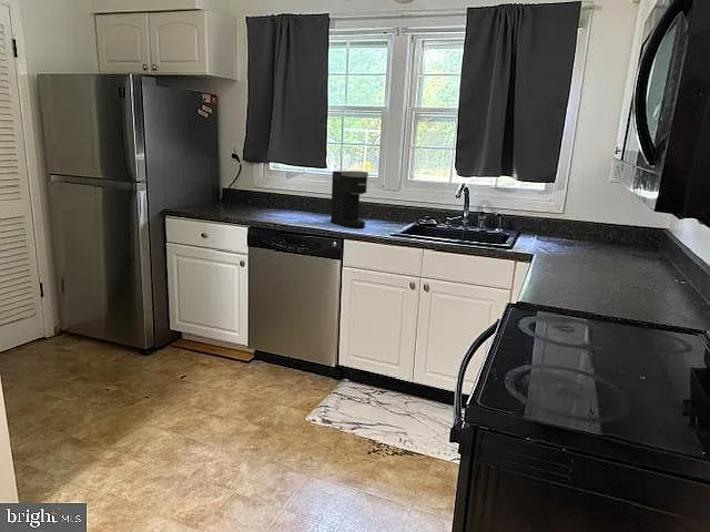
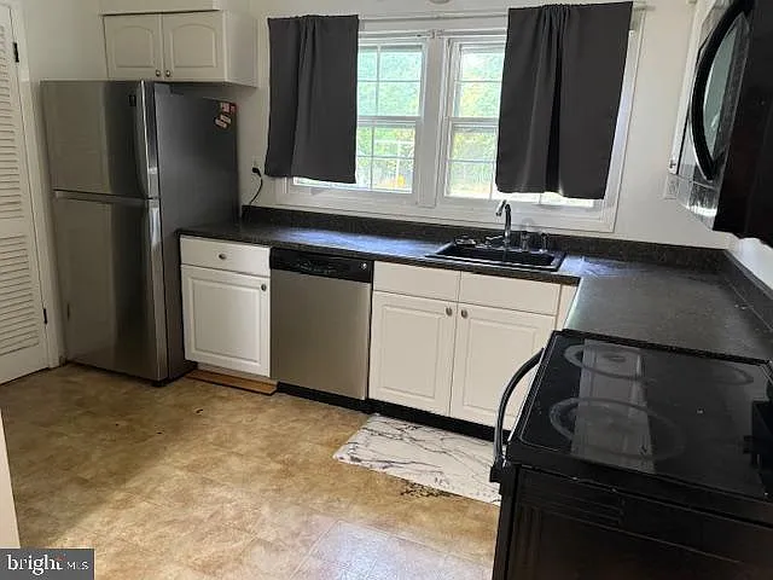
- coffee maker [329,170,369,229]
